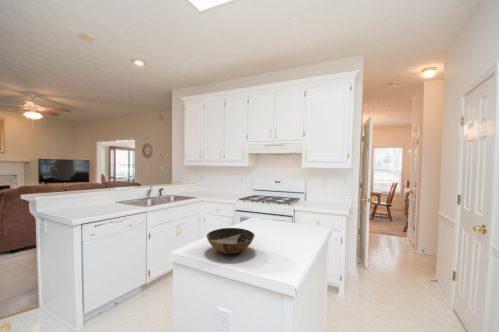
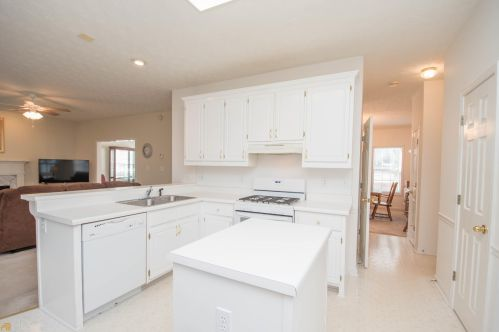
- bowl [206,227,256,255]
